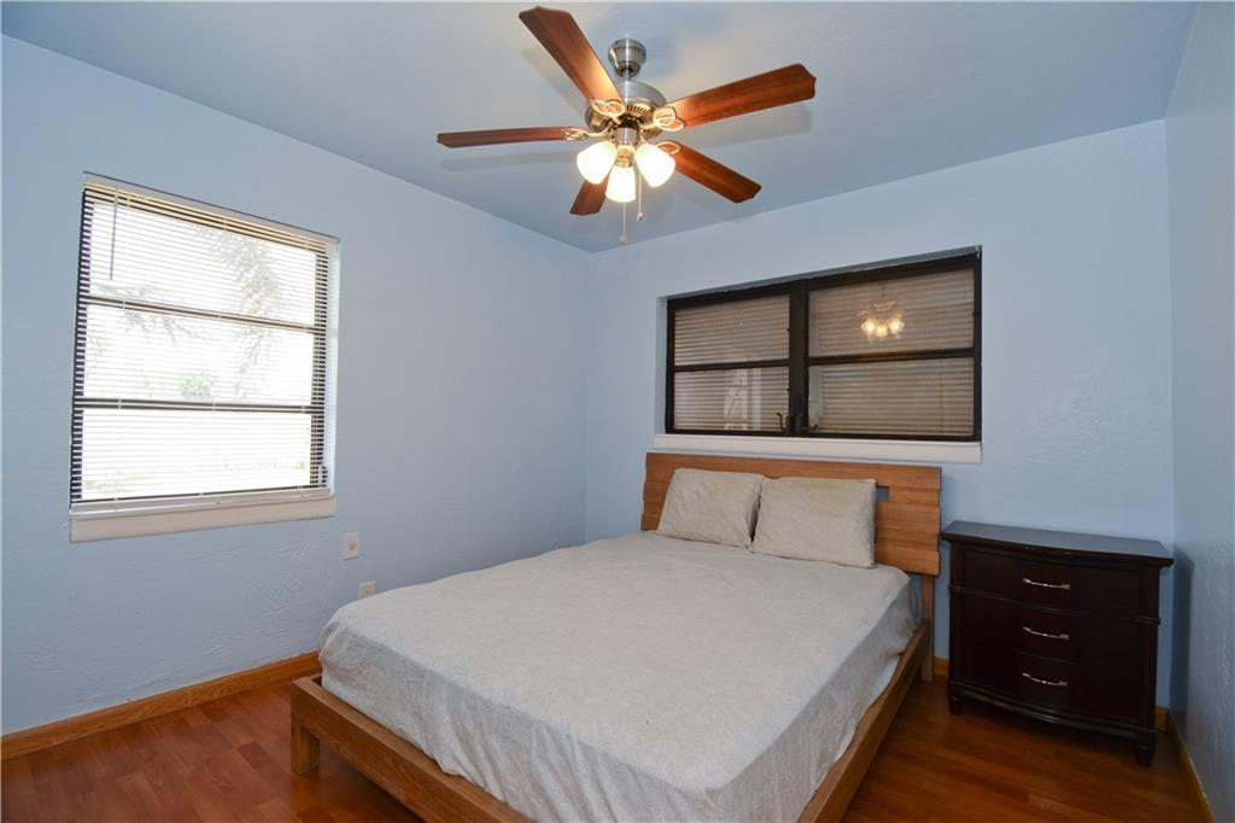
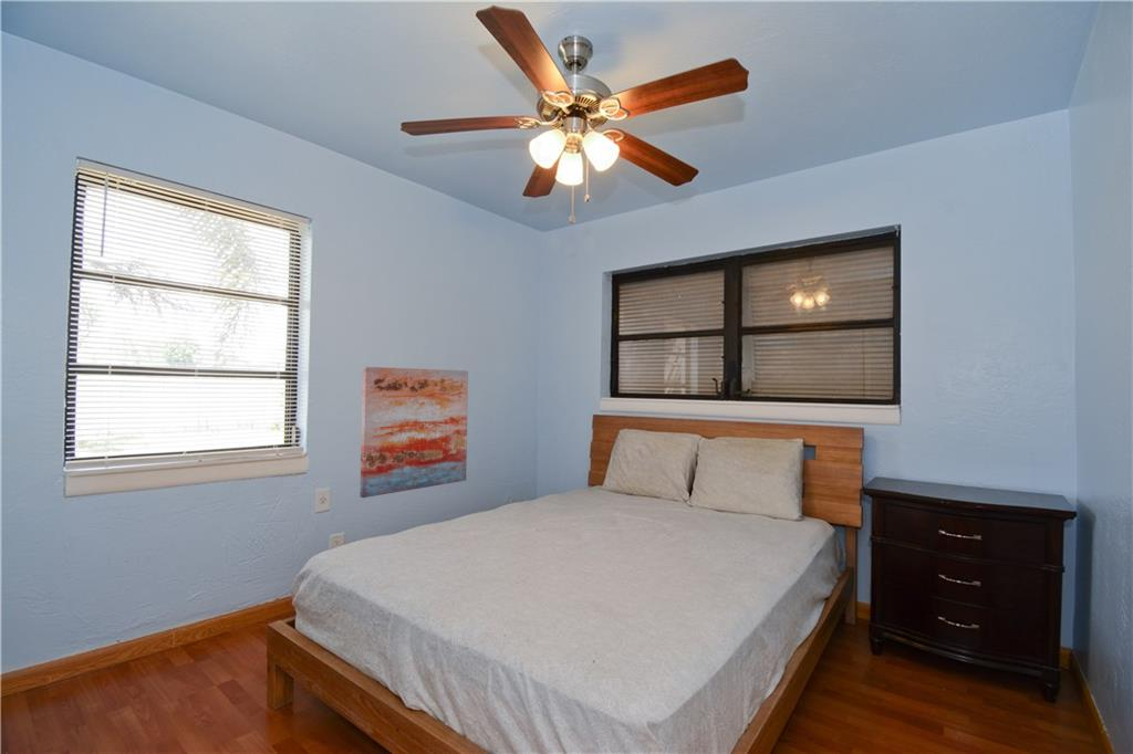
+ wall art [358,366,469,499]
